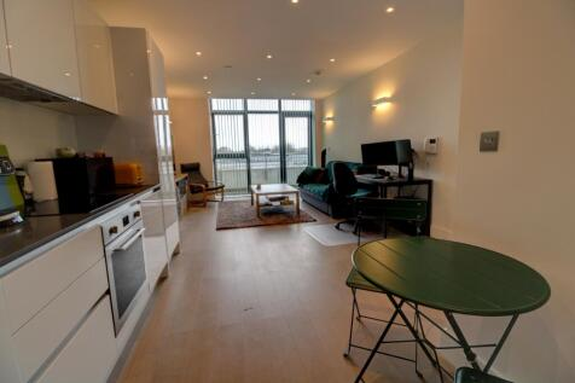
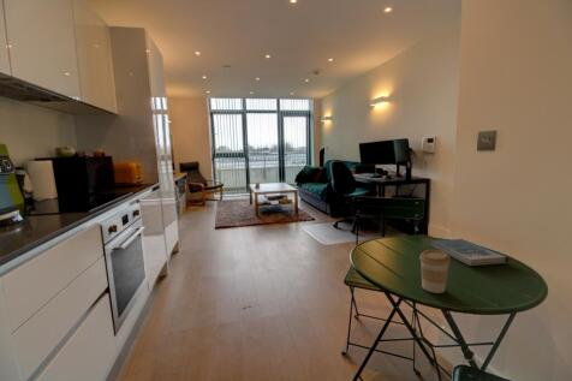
+ coffee cup [418,249,452,294]
+ book [429,238,511,267]
